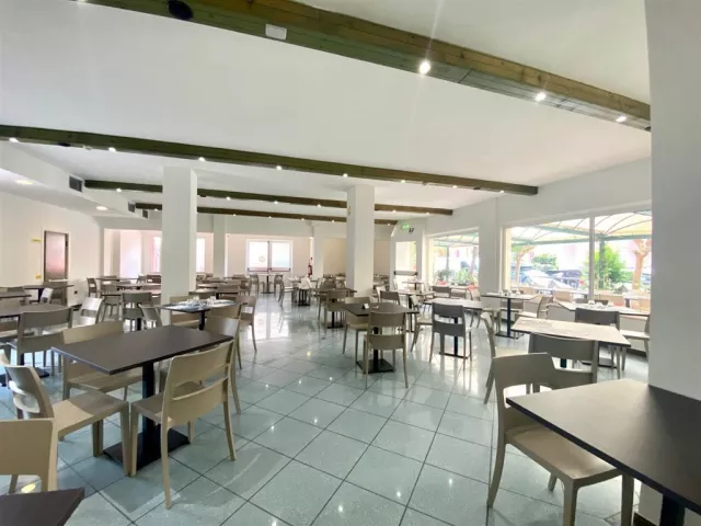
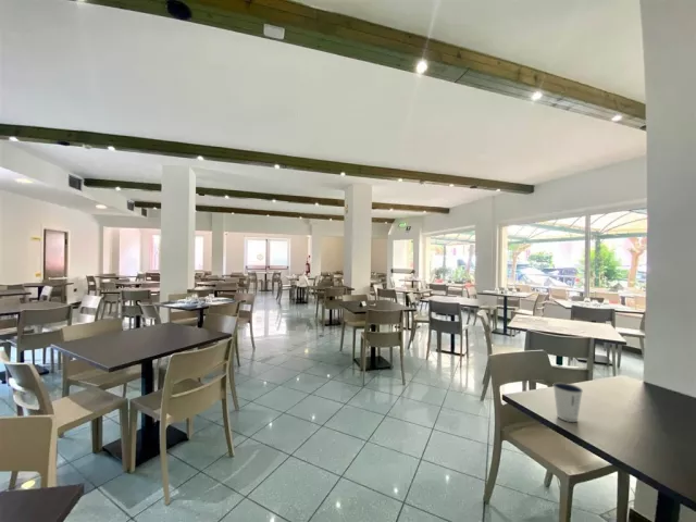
+ dixie cup [552,382,584,423]
